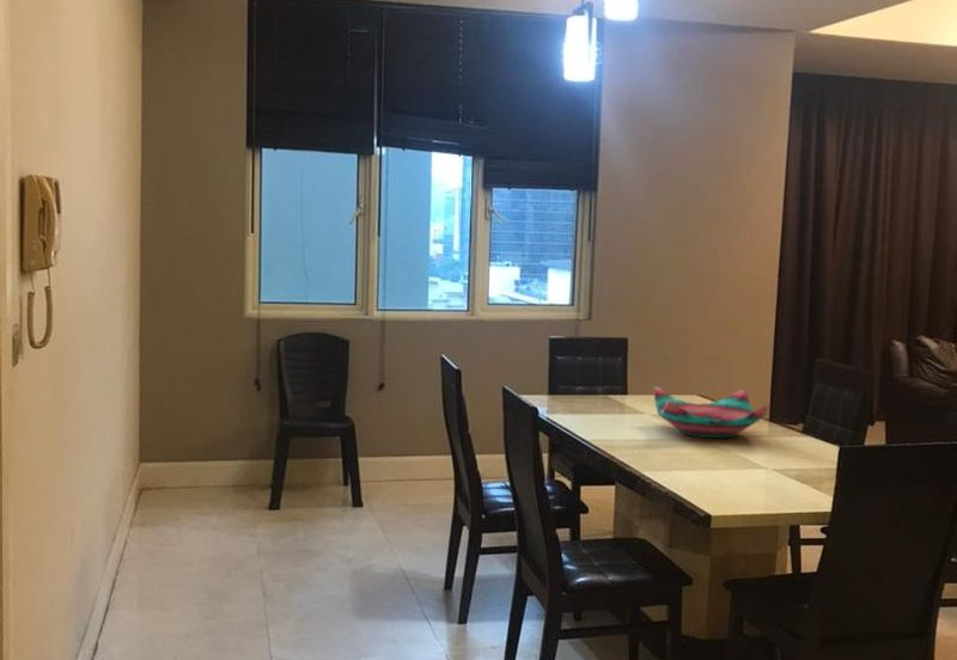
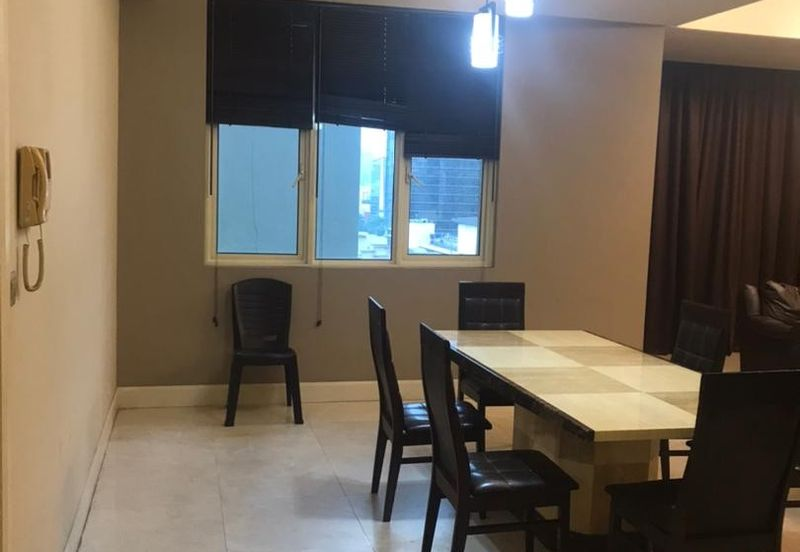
- decorative bowl [653,385,769,439]
